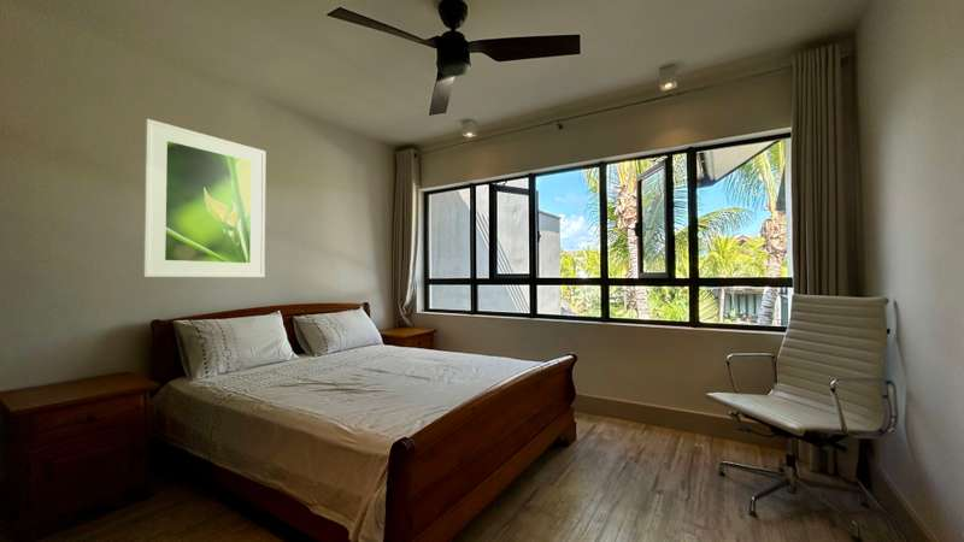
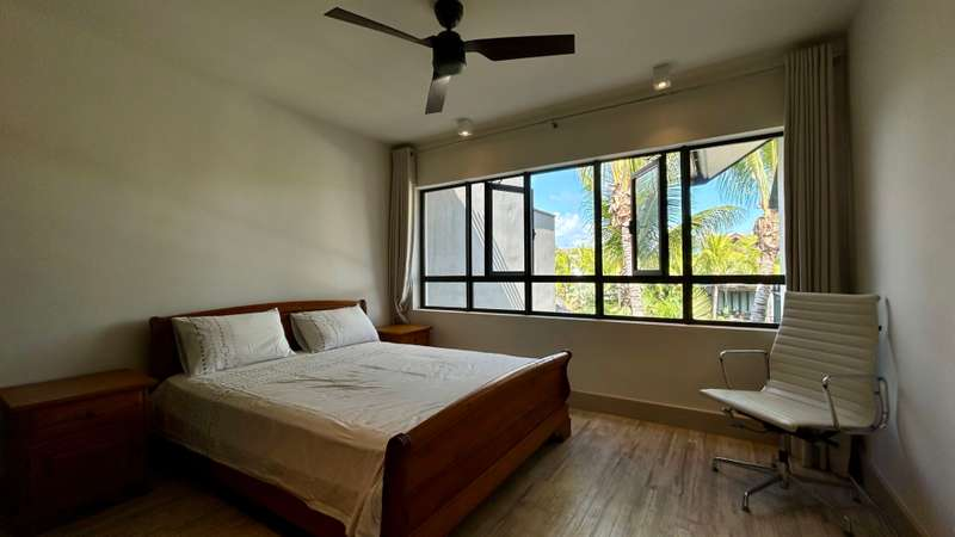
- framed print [142,118,266,278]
